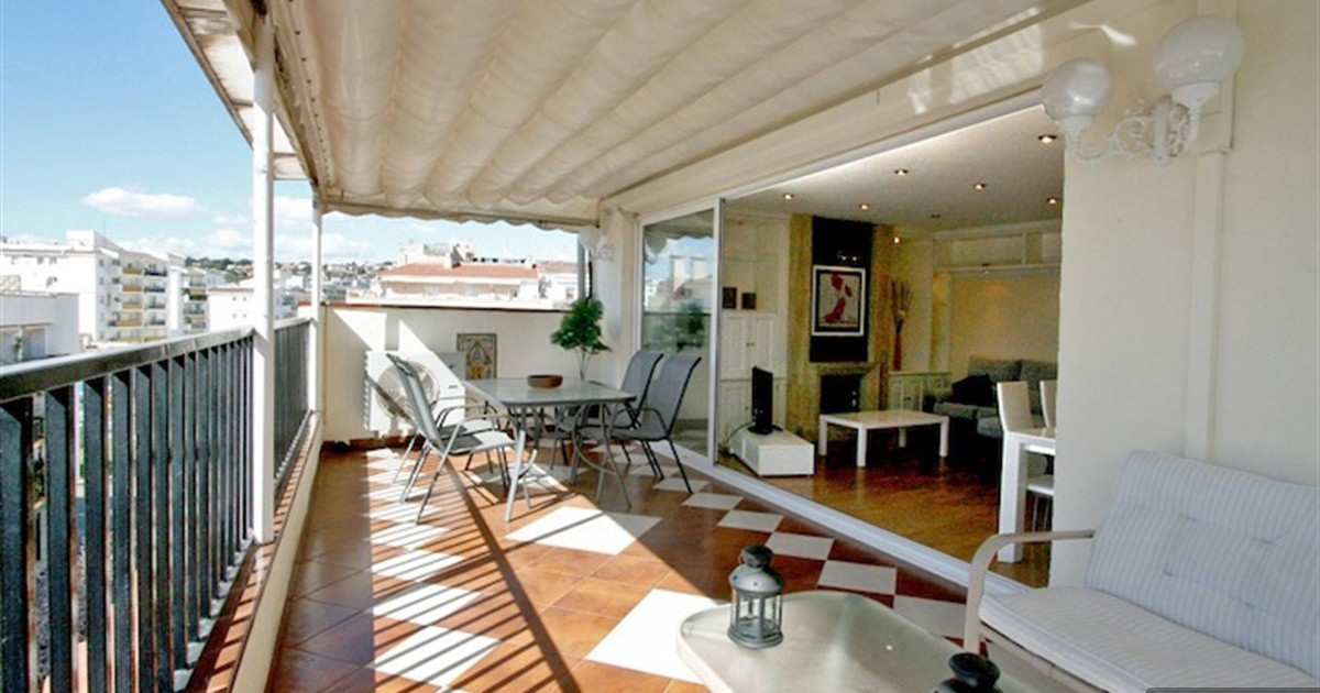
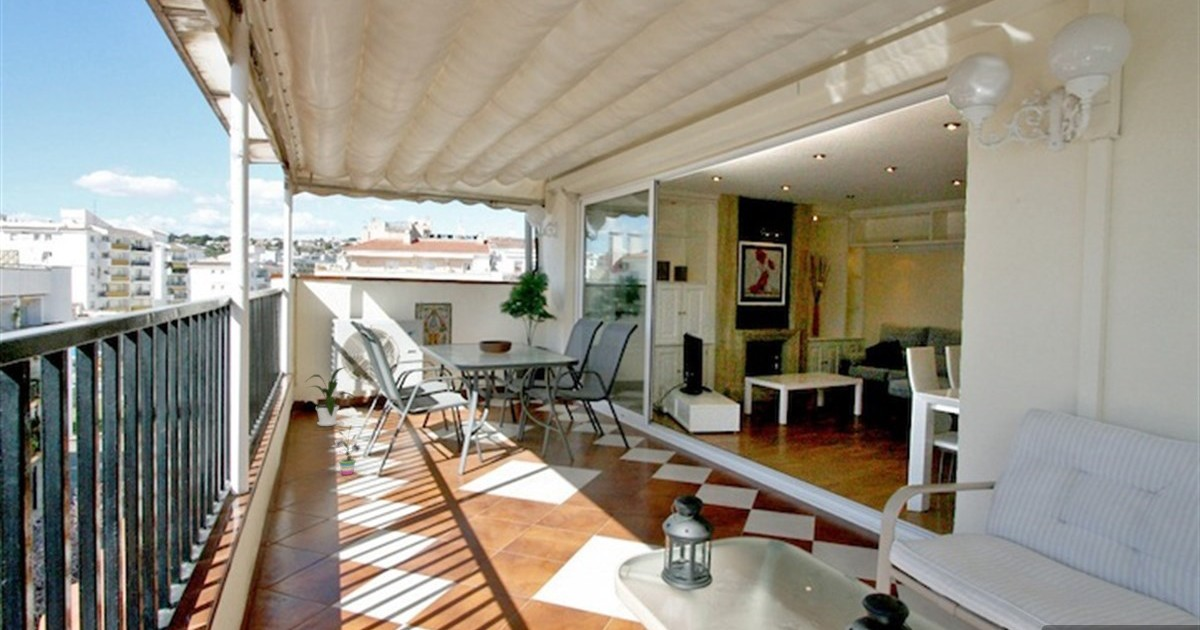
+ house plant [303,366,360,427]
+ potted plant [331,424,365,476]
